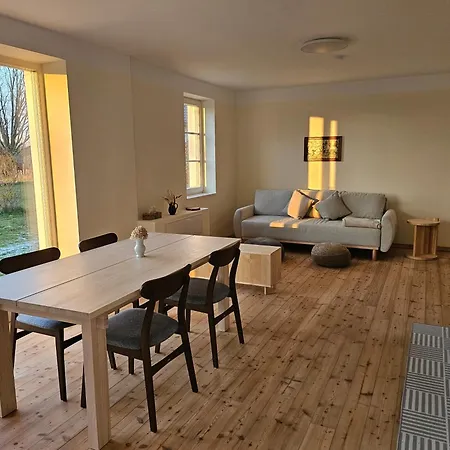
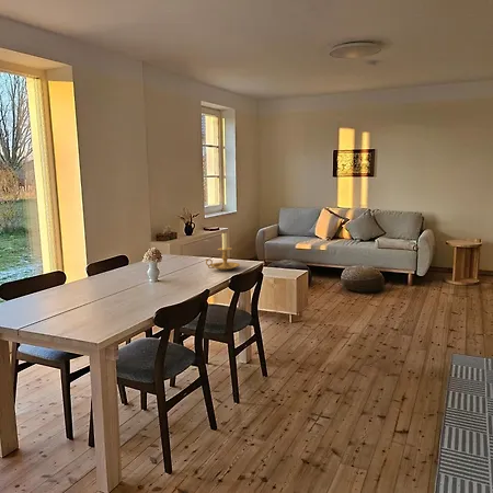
+ candle holder [205,232,241,272]
